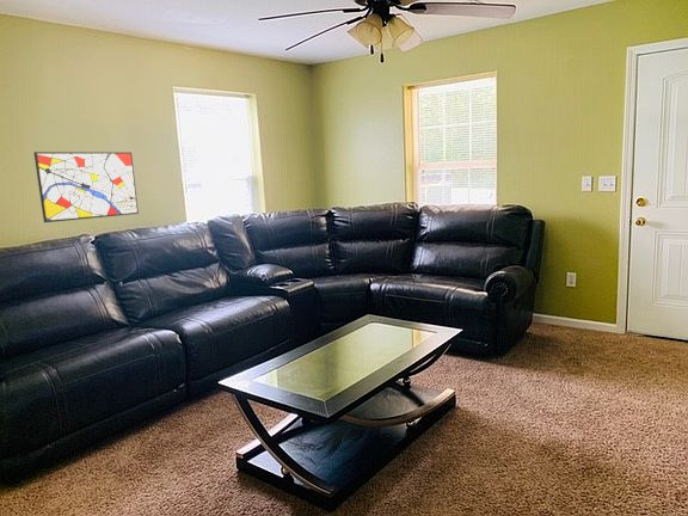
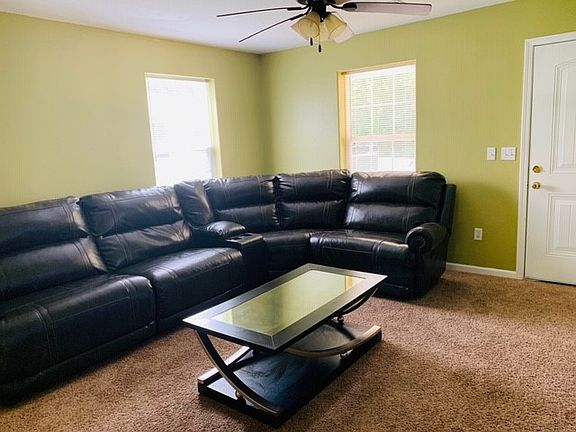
- wall art [32,150,140,223]
